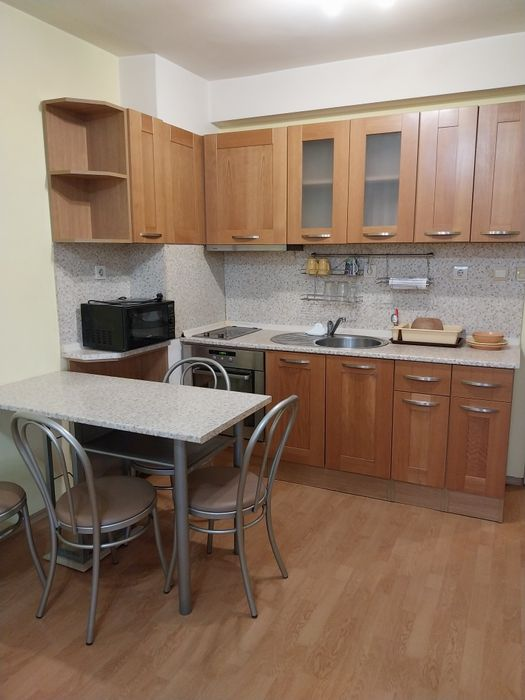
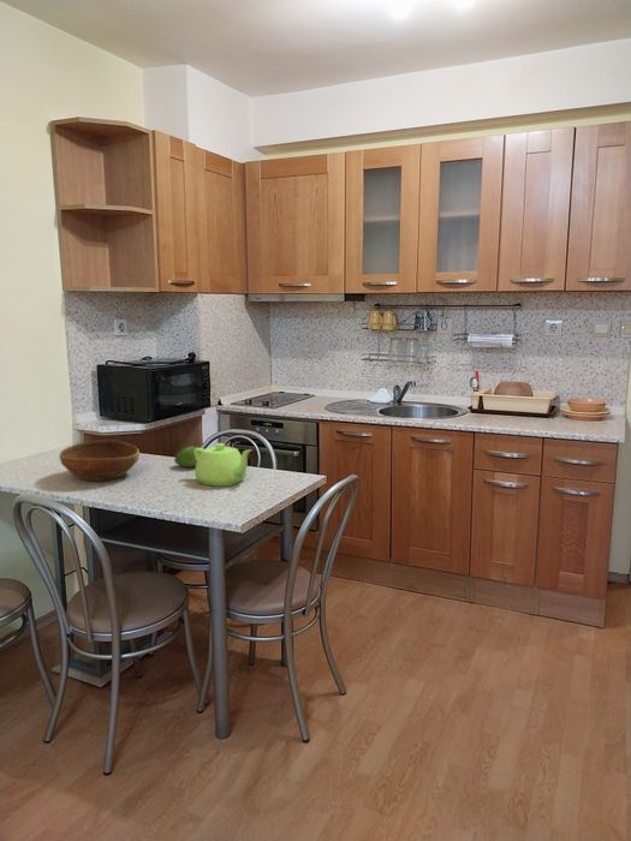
+ fruit [173,445,198,469]
+ teapot [194,442,254,488]
+ bowl [59,439,141,482]
